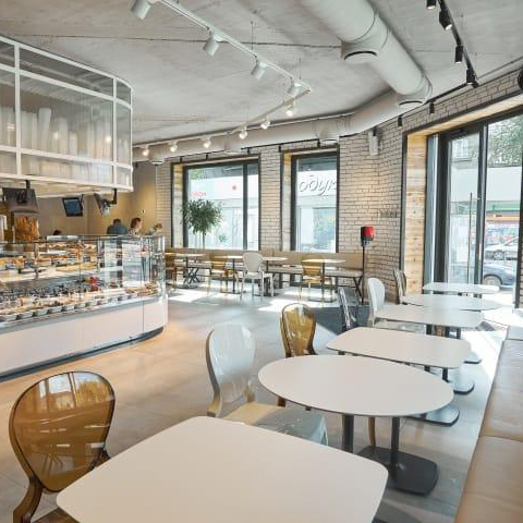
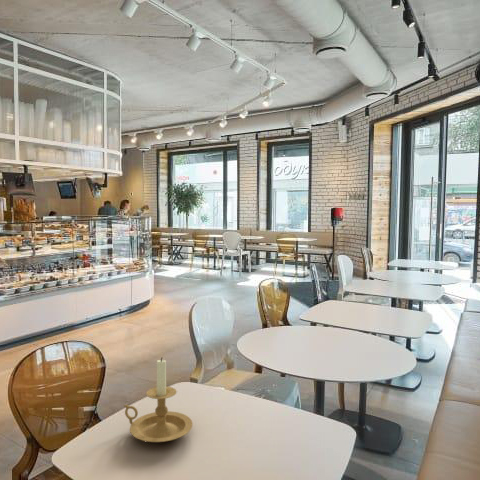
+ candle holder [123,356,194,443]
